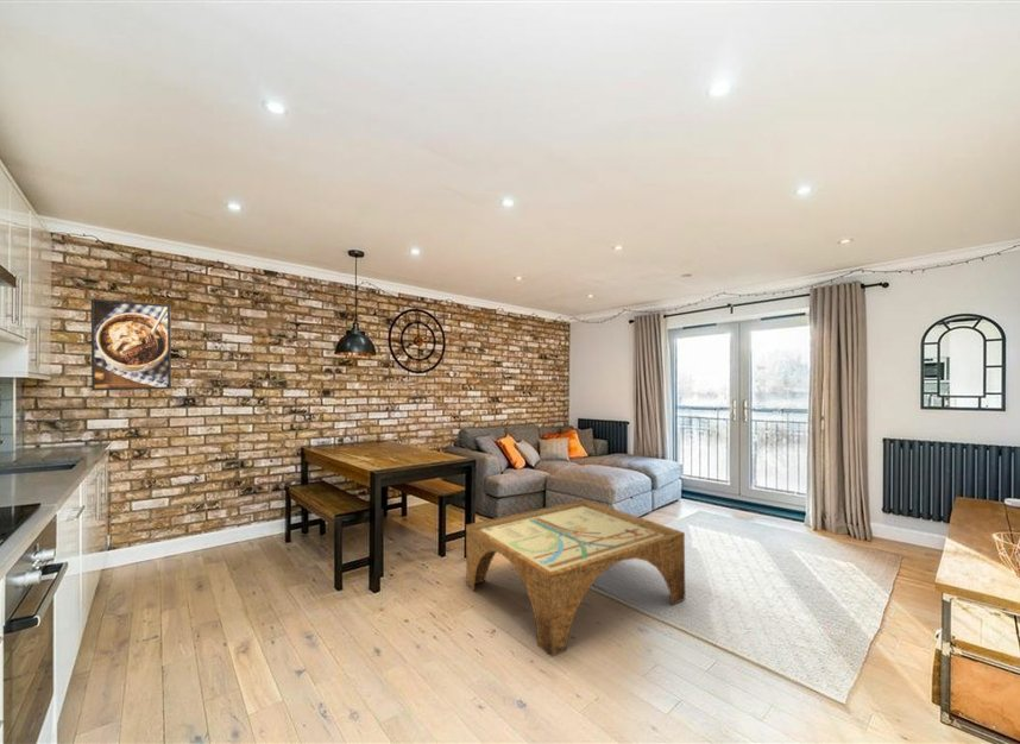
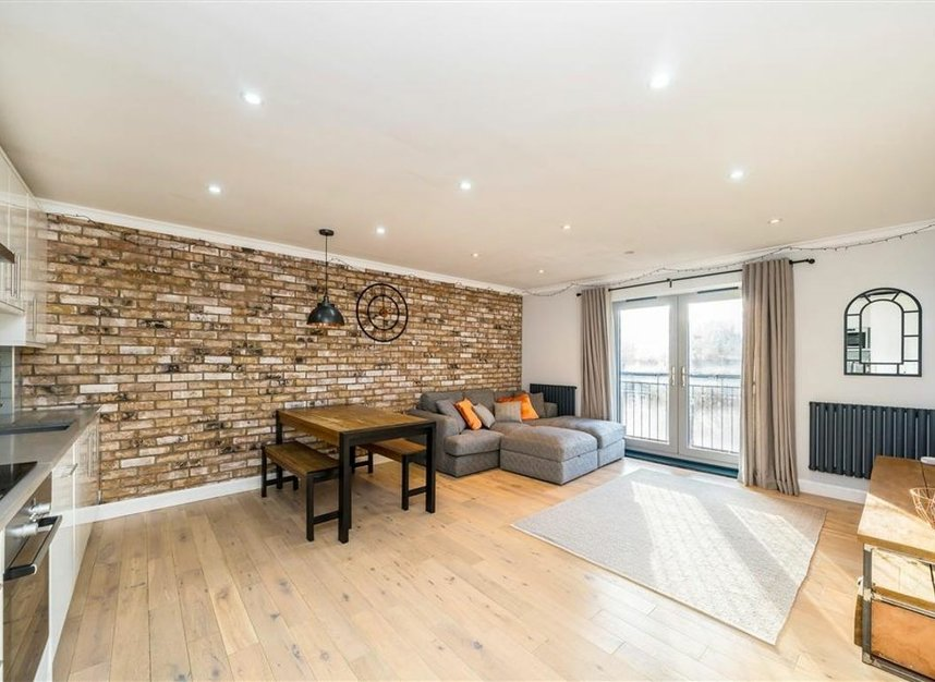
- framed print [90,298,172,392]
- coffee table [465,498,686,658]
